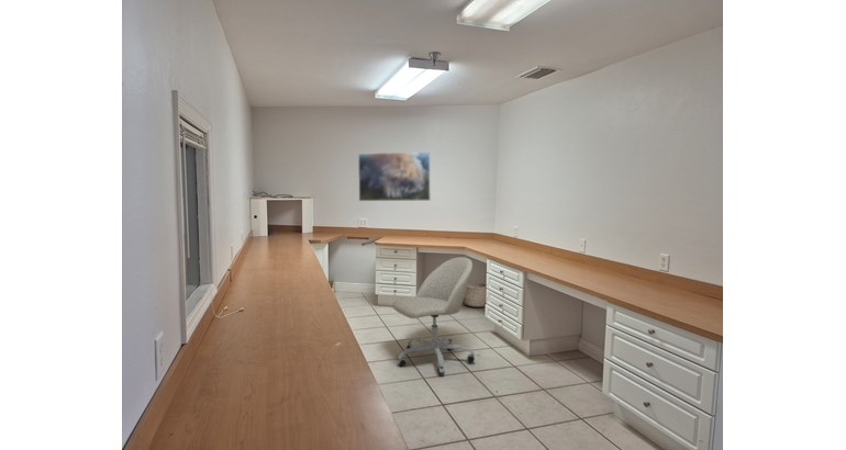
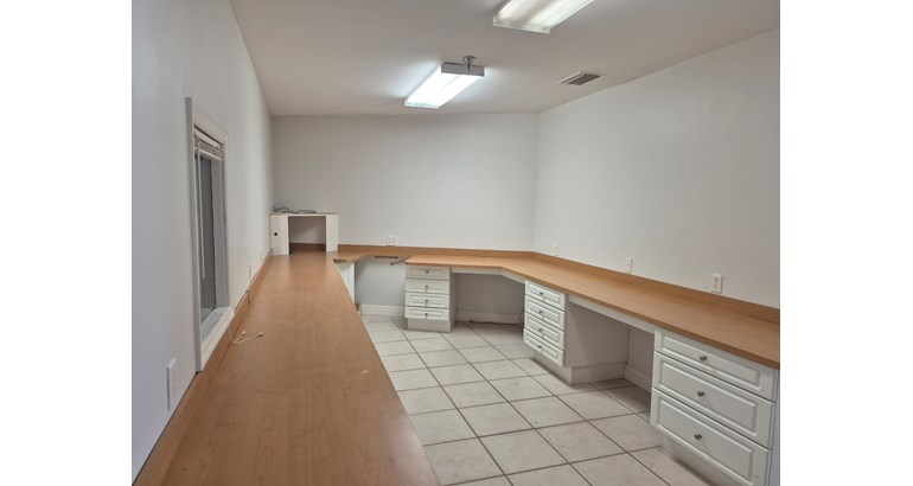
- office chair [391,256,476,375]
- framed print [357,151,432,202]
- basket [463,282,487,308]
